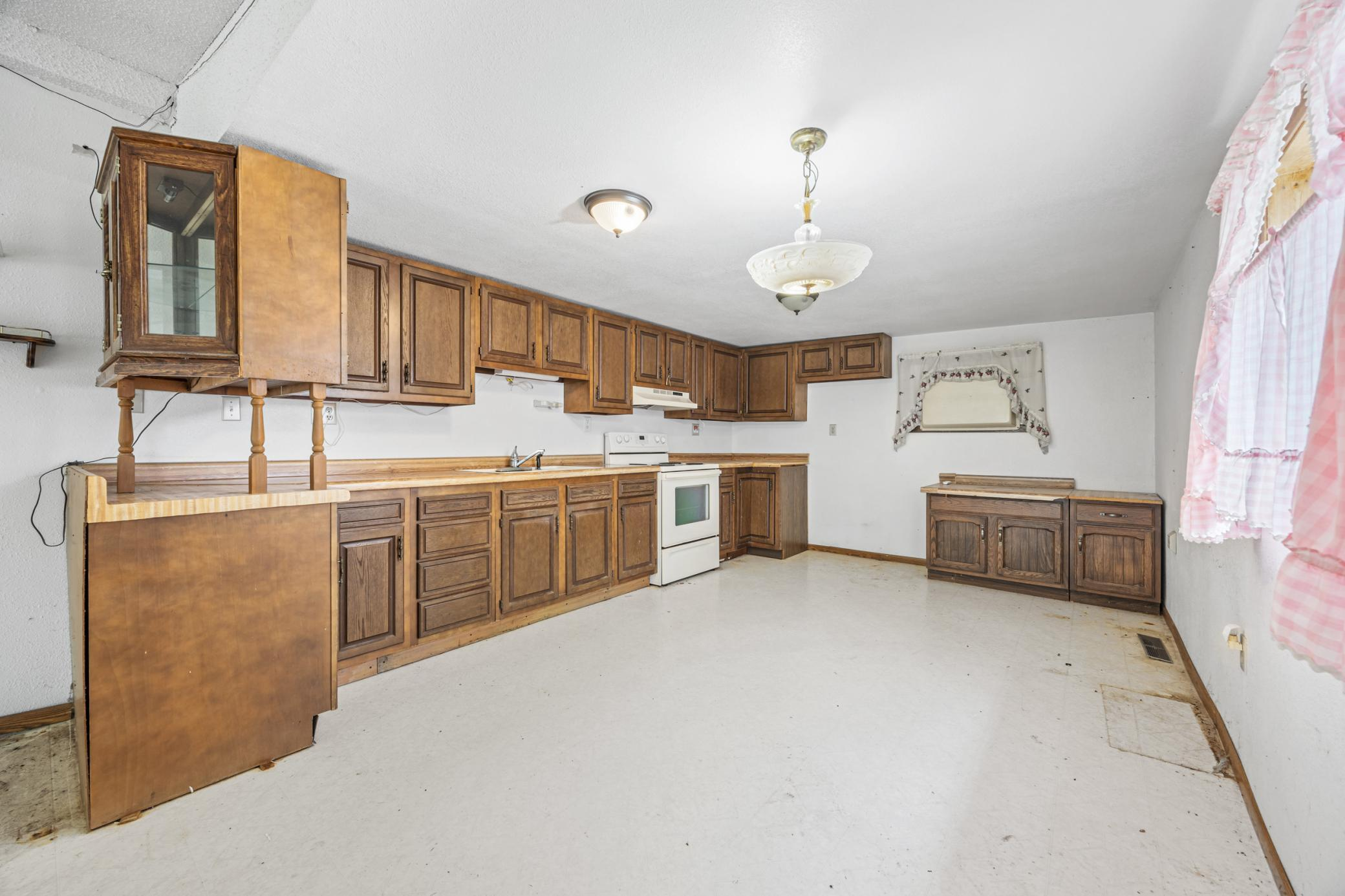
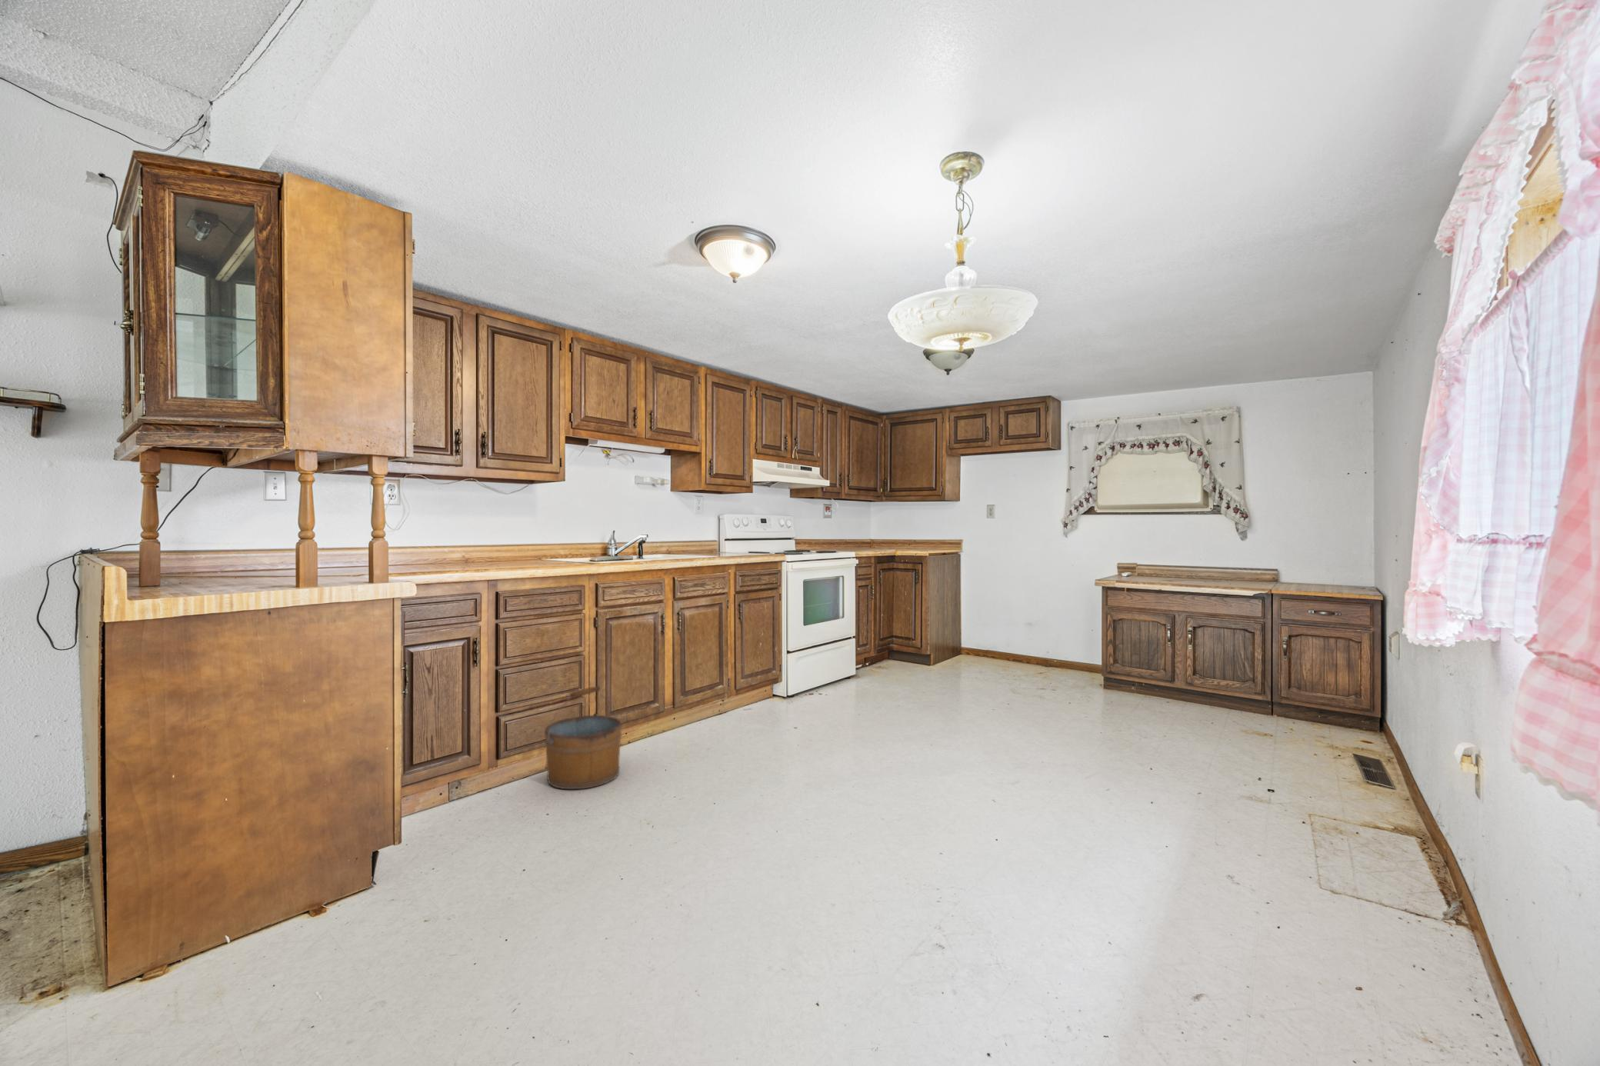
+ bucket [544,686,622,790]
